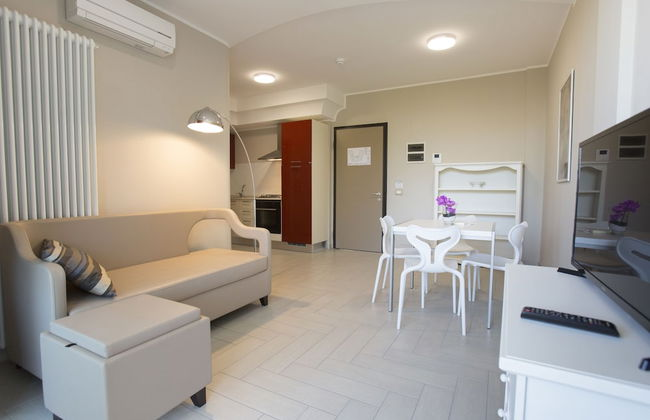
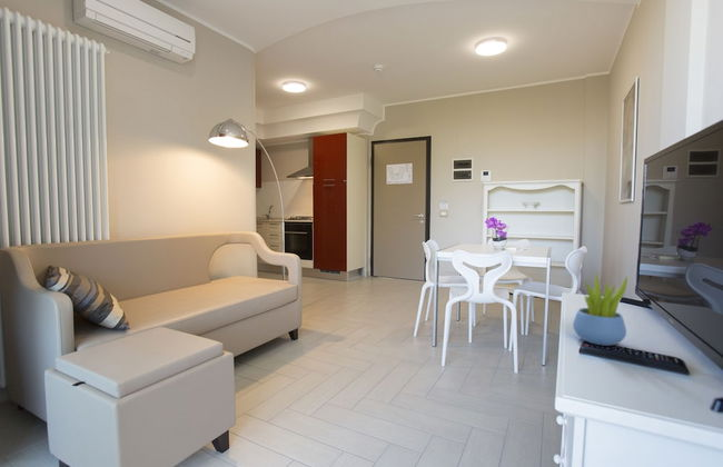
+ succulent plant [572,270,630,347]
